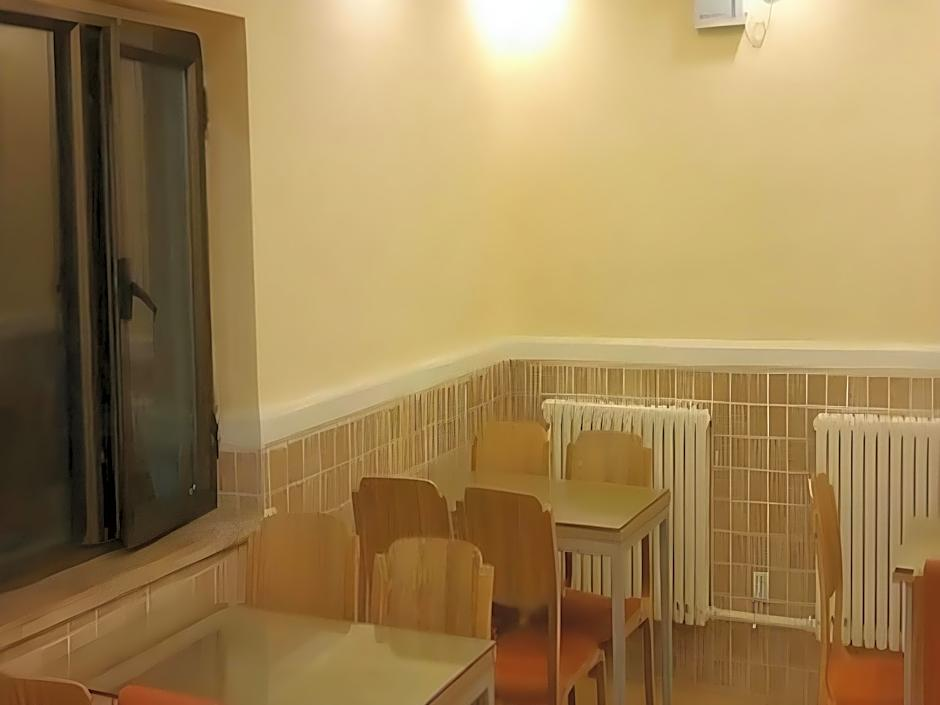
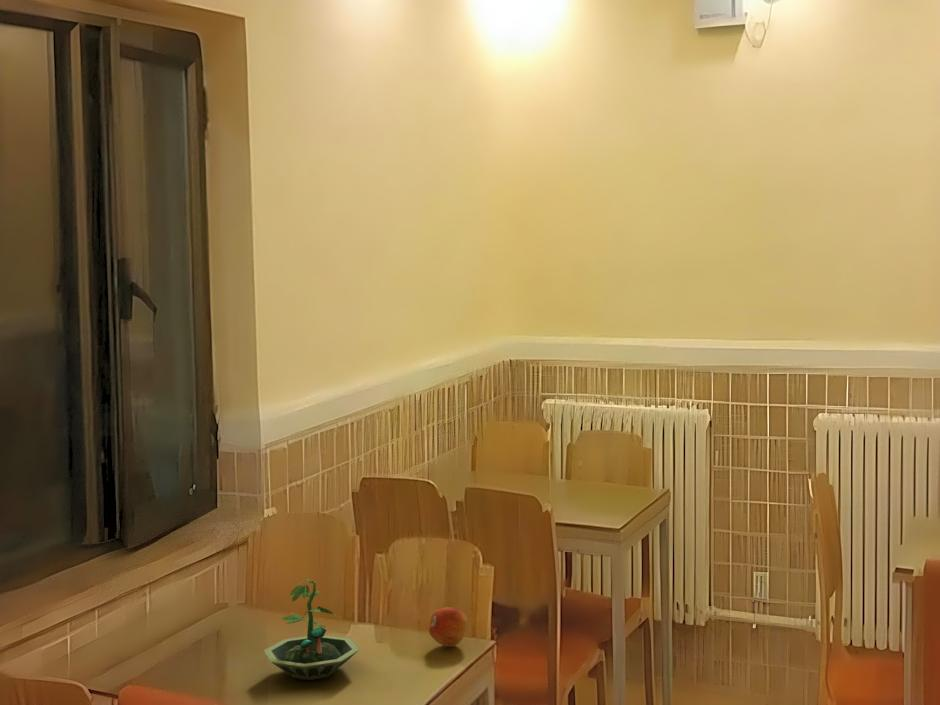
+ fruit [428,606,468,648]
+ terrarium [263,578,361,681]
